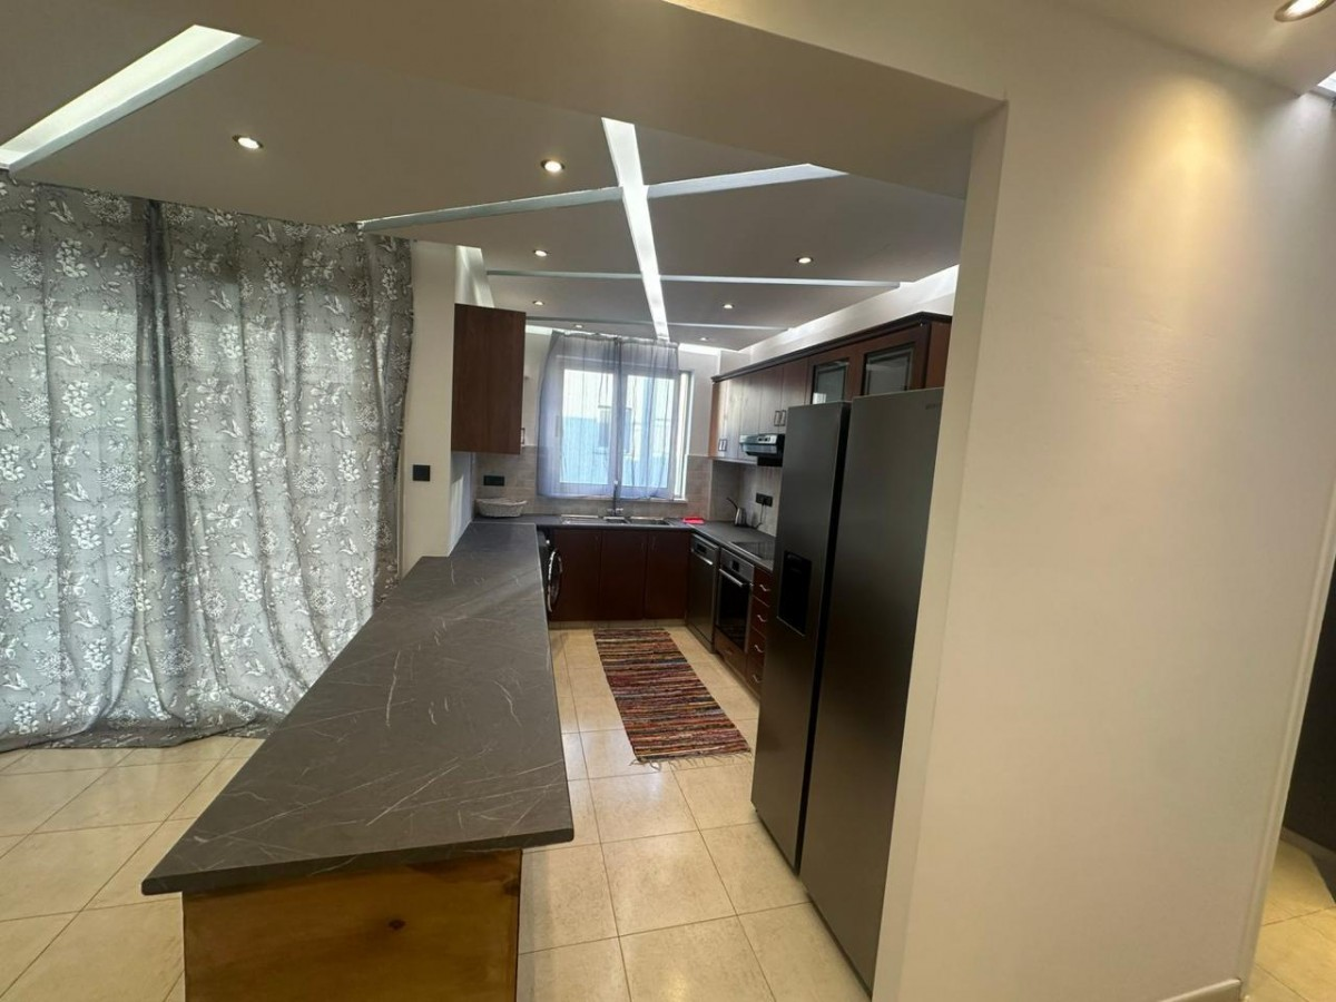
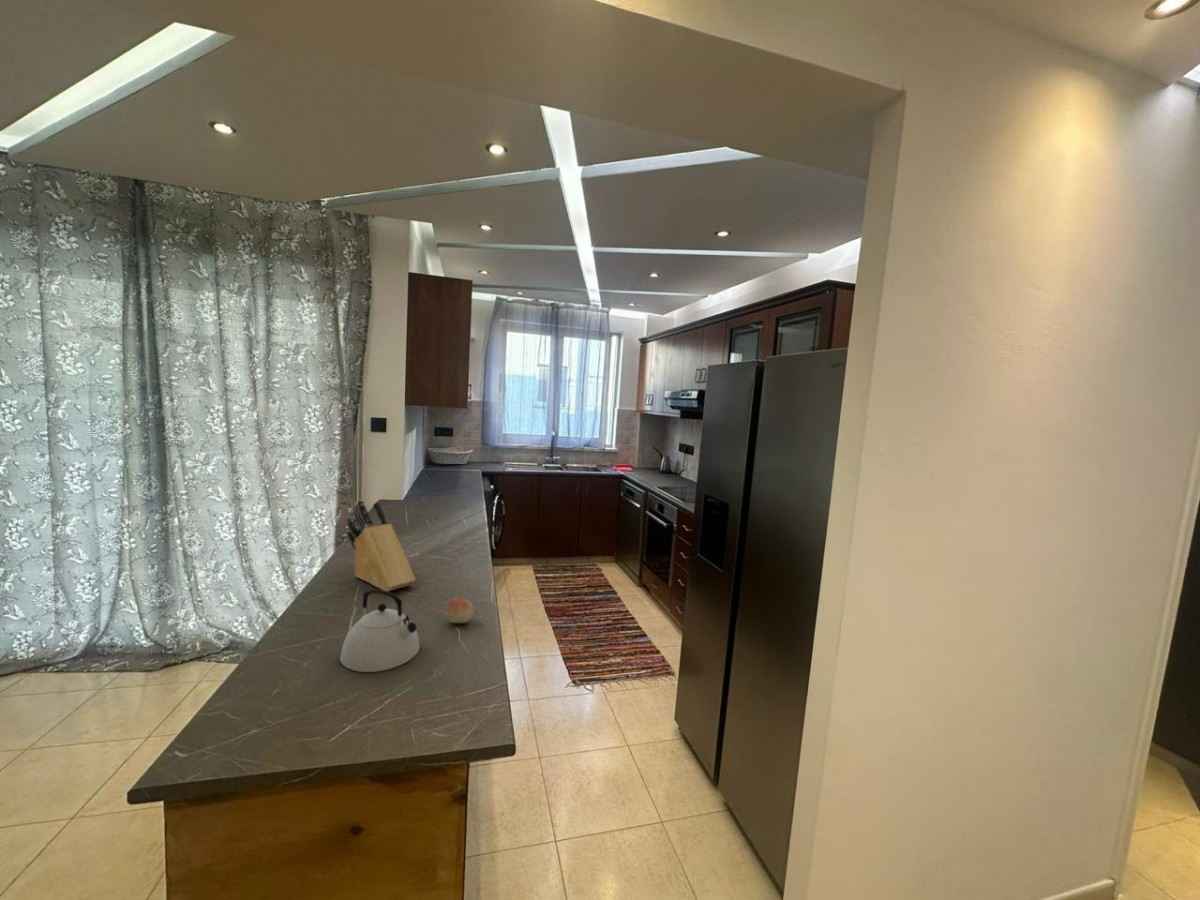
+ knife block [346,499,417,592]
+ kettle [339,588,421,673]
+ fruit [445,596,475,624]
